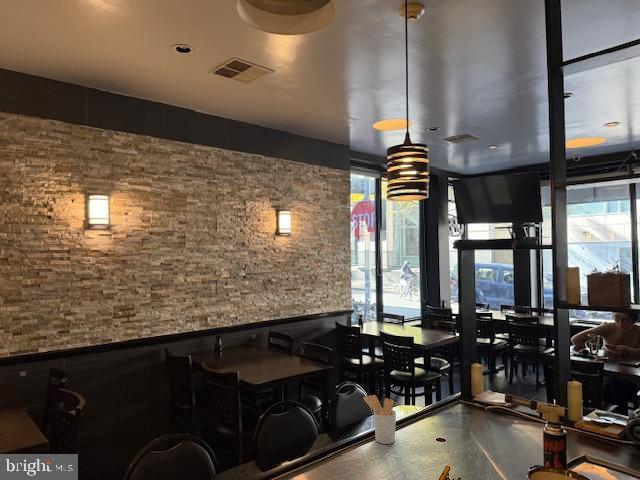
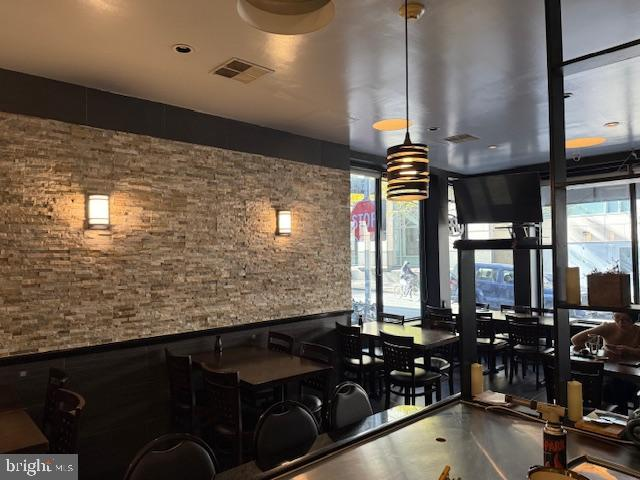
- utensil holder [363,394,397,445]
